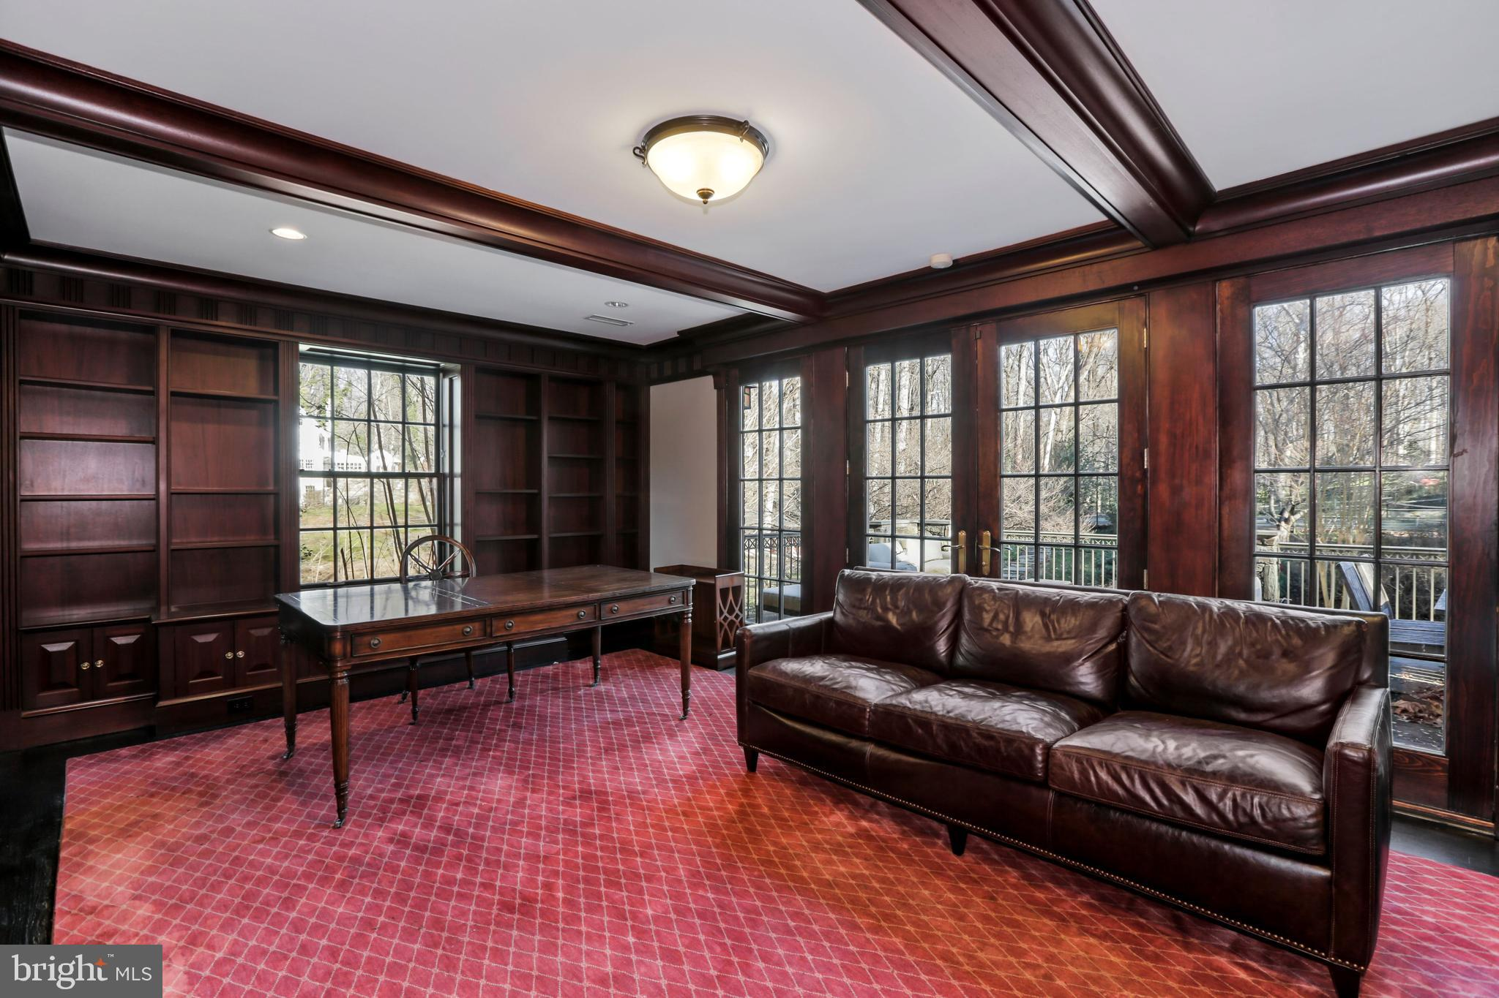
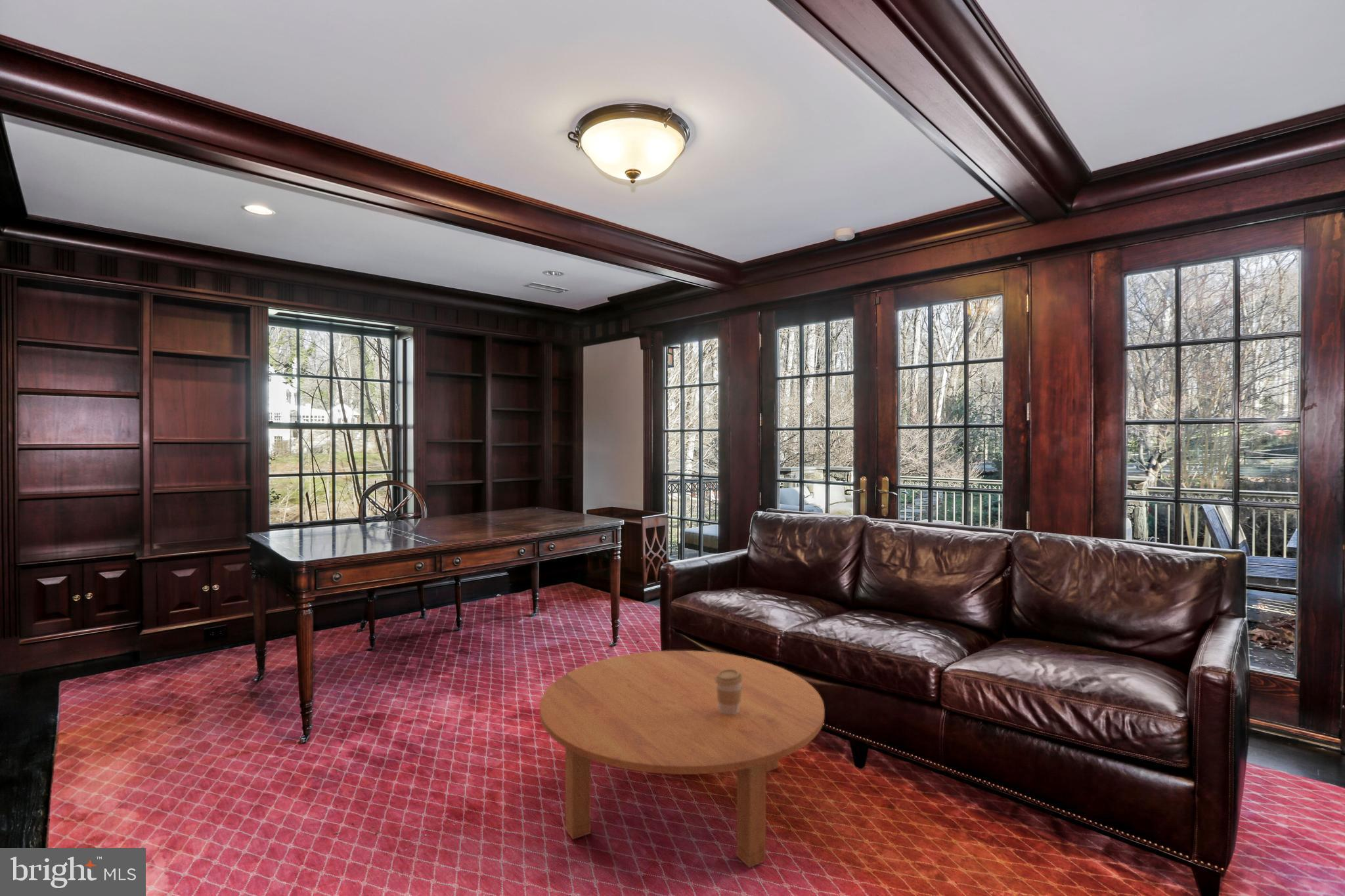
+ coffee cup [715,670,743,715]
+ coffee table [539,650,825,868]
